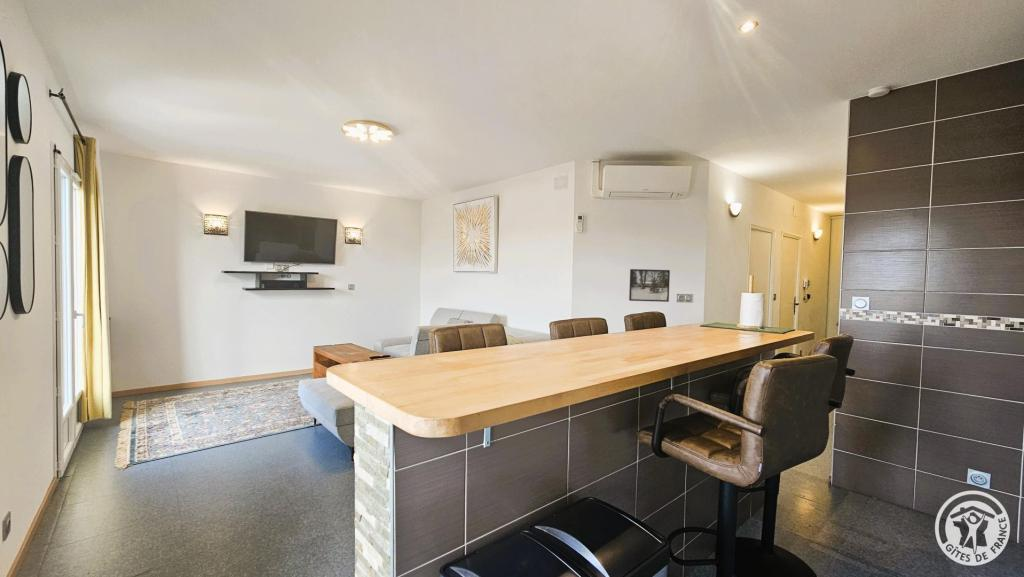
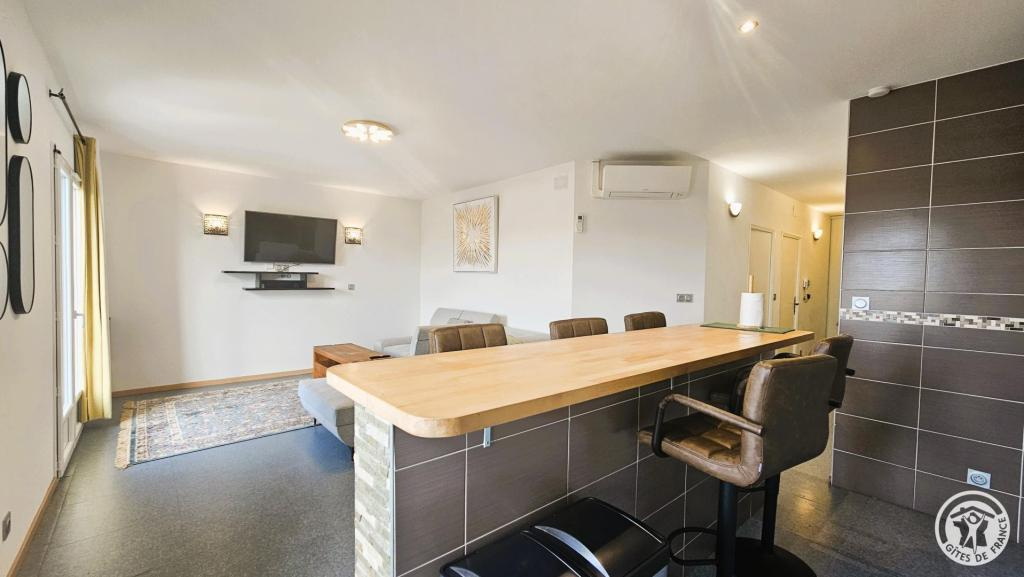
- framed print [628,268,671,303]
